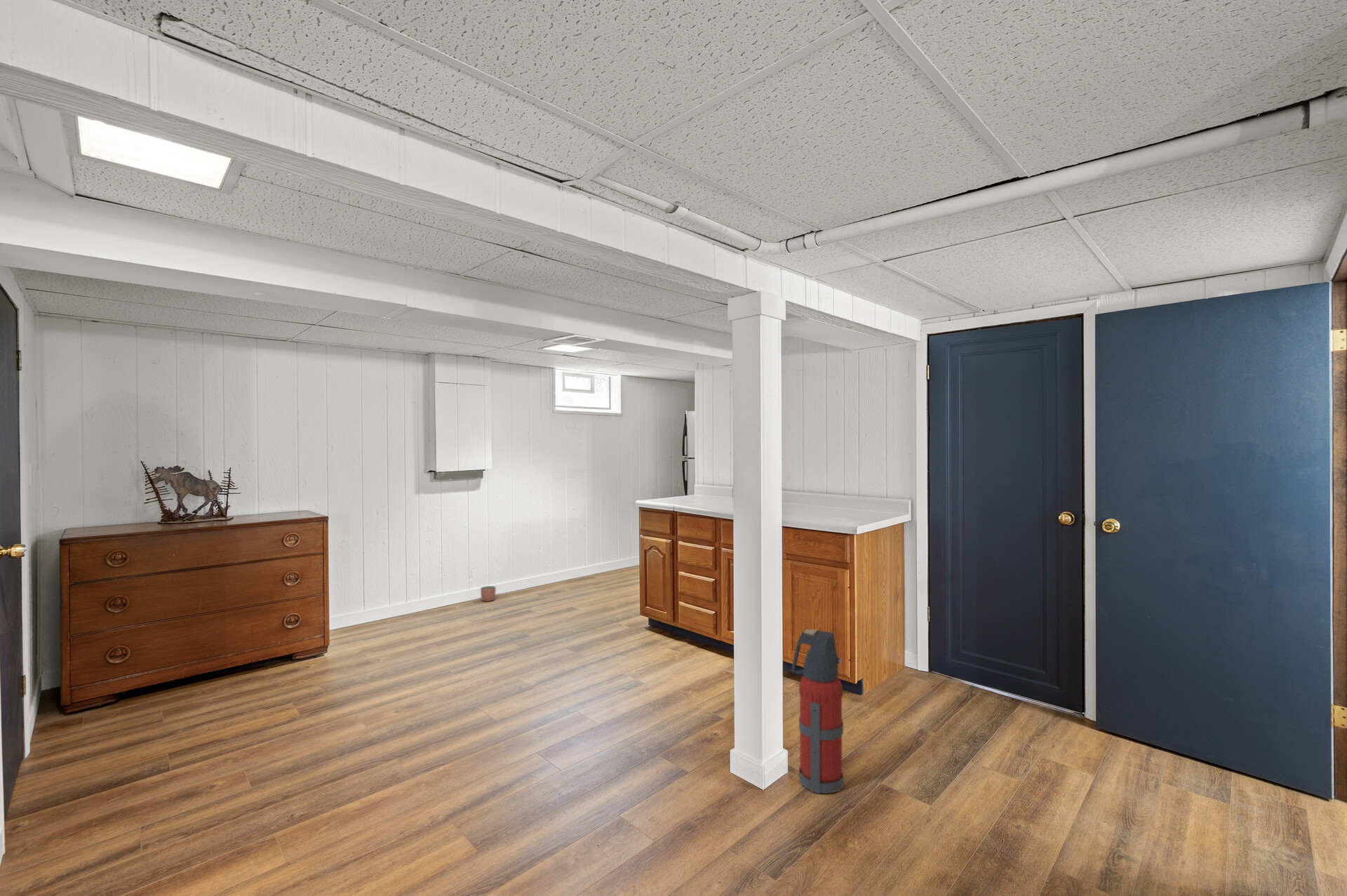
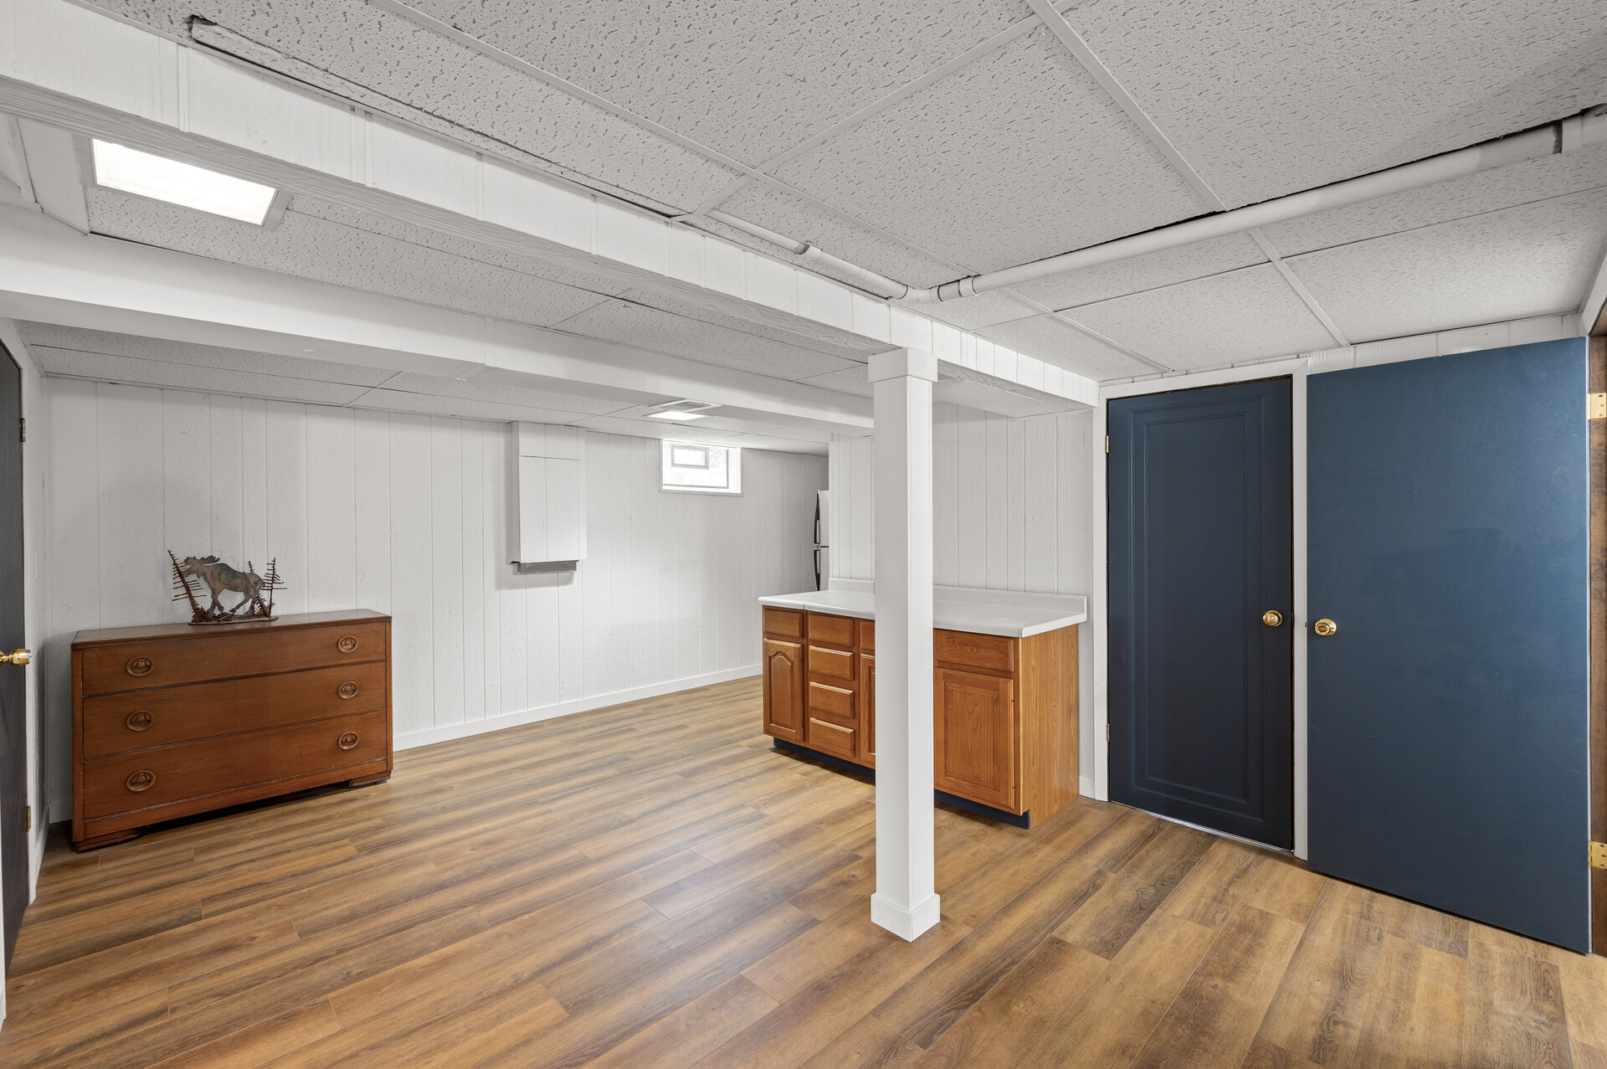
- fire extinguisher [791,629,844,794]
- planter [480,585,497,602]
